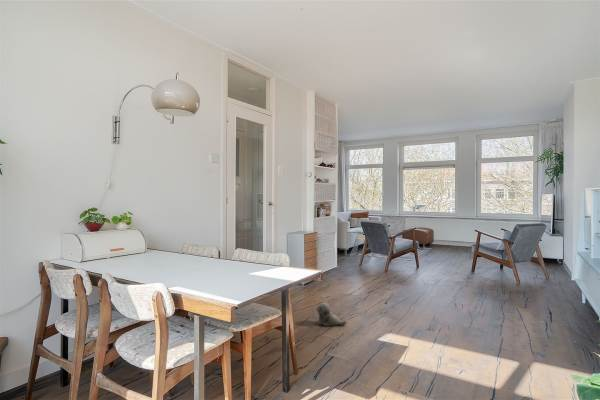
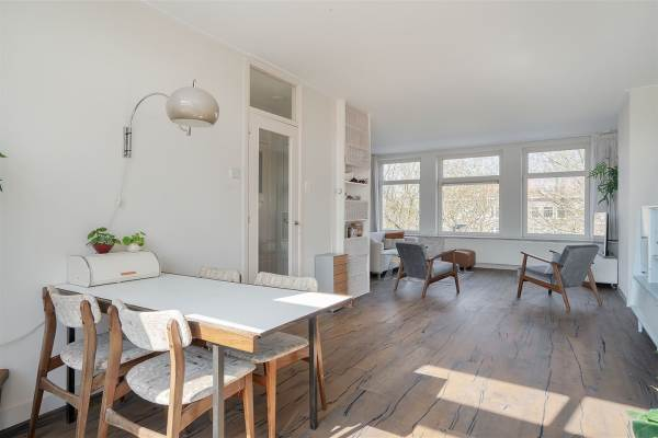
- plush toy [316,301,348,327]
